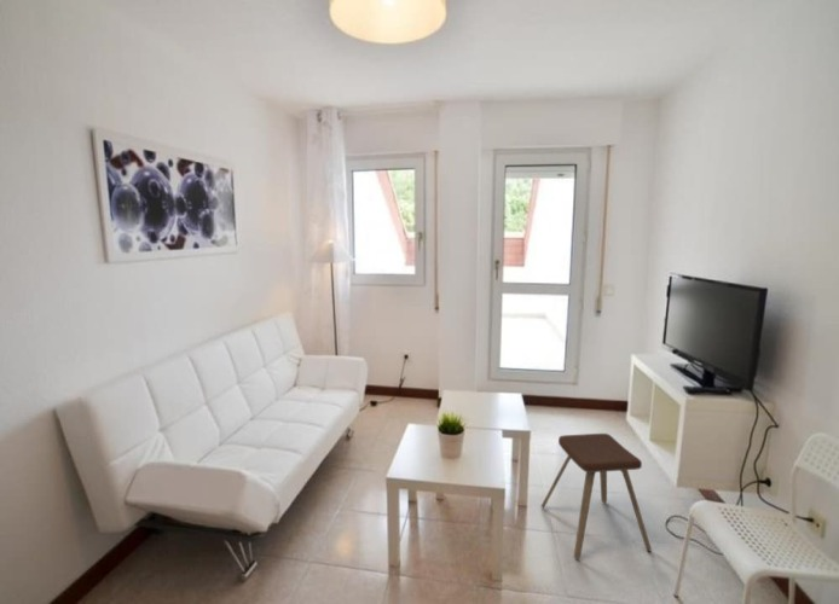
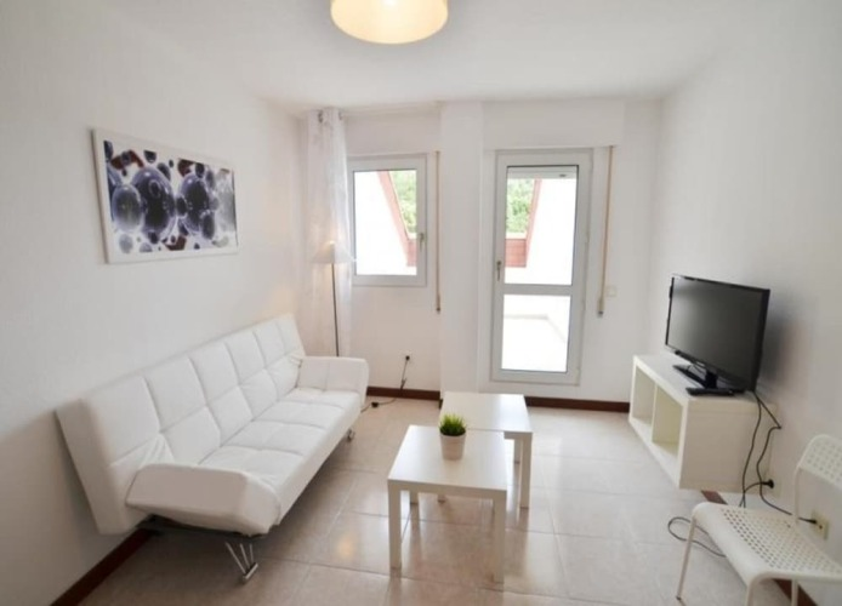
- music stool [540,432,653,561]
